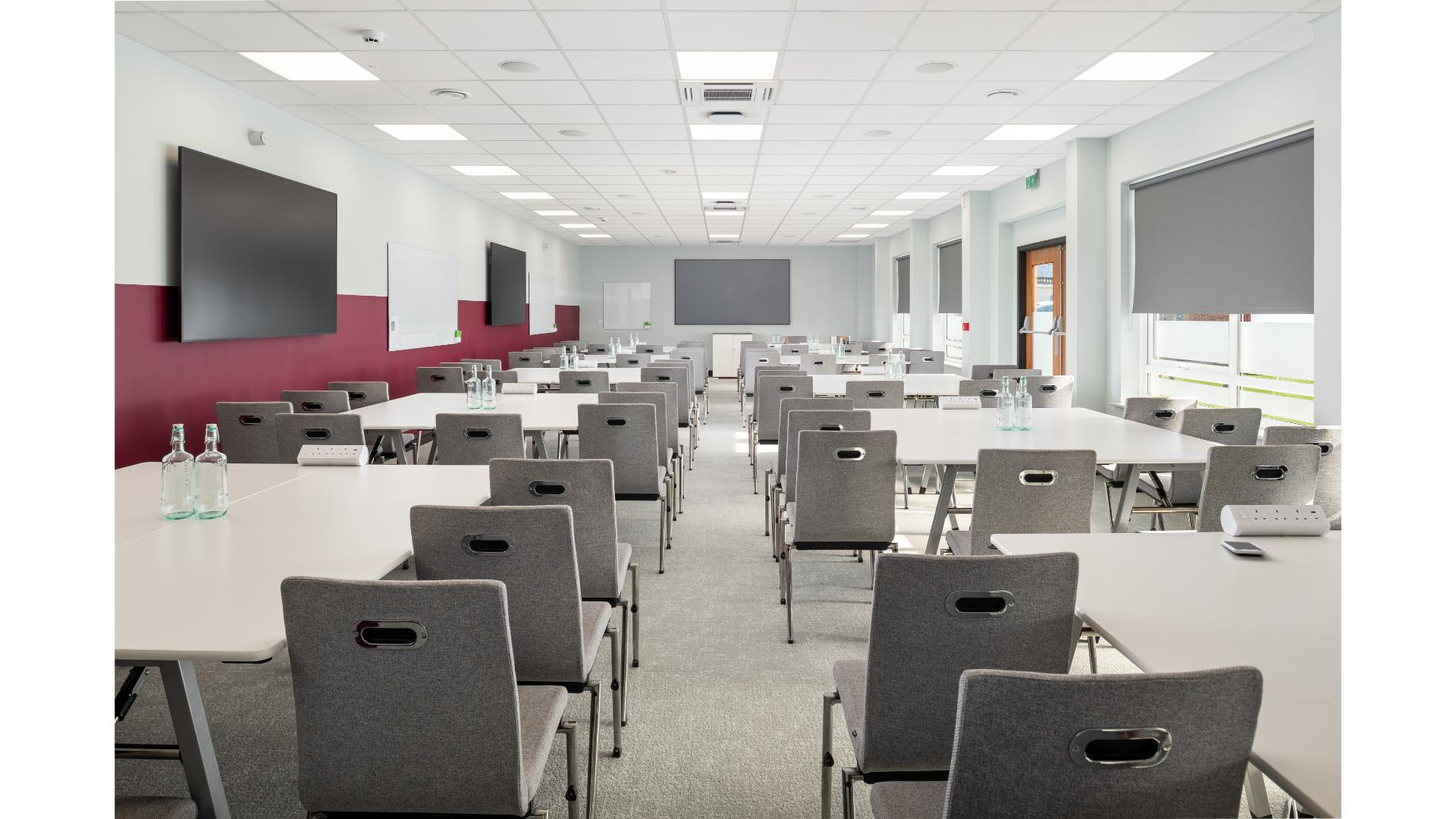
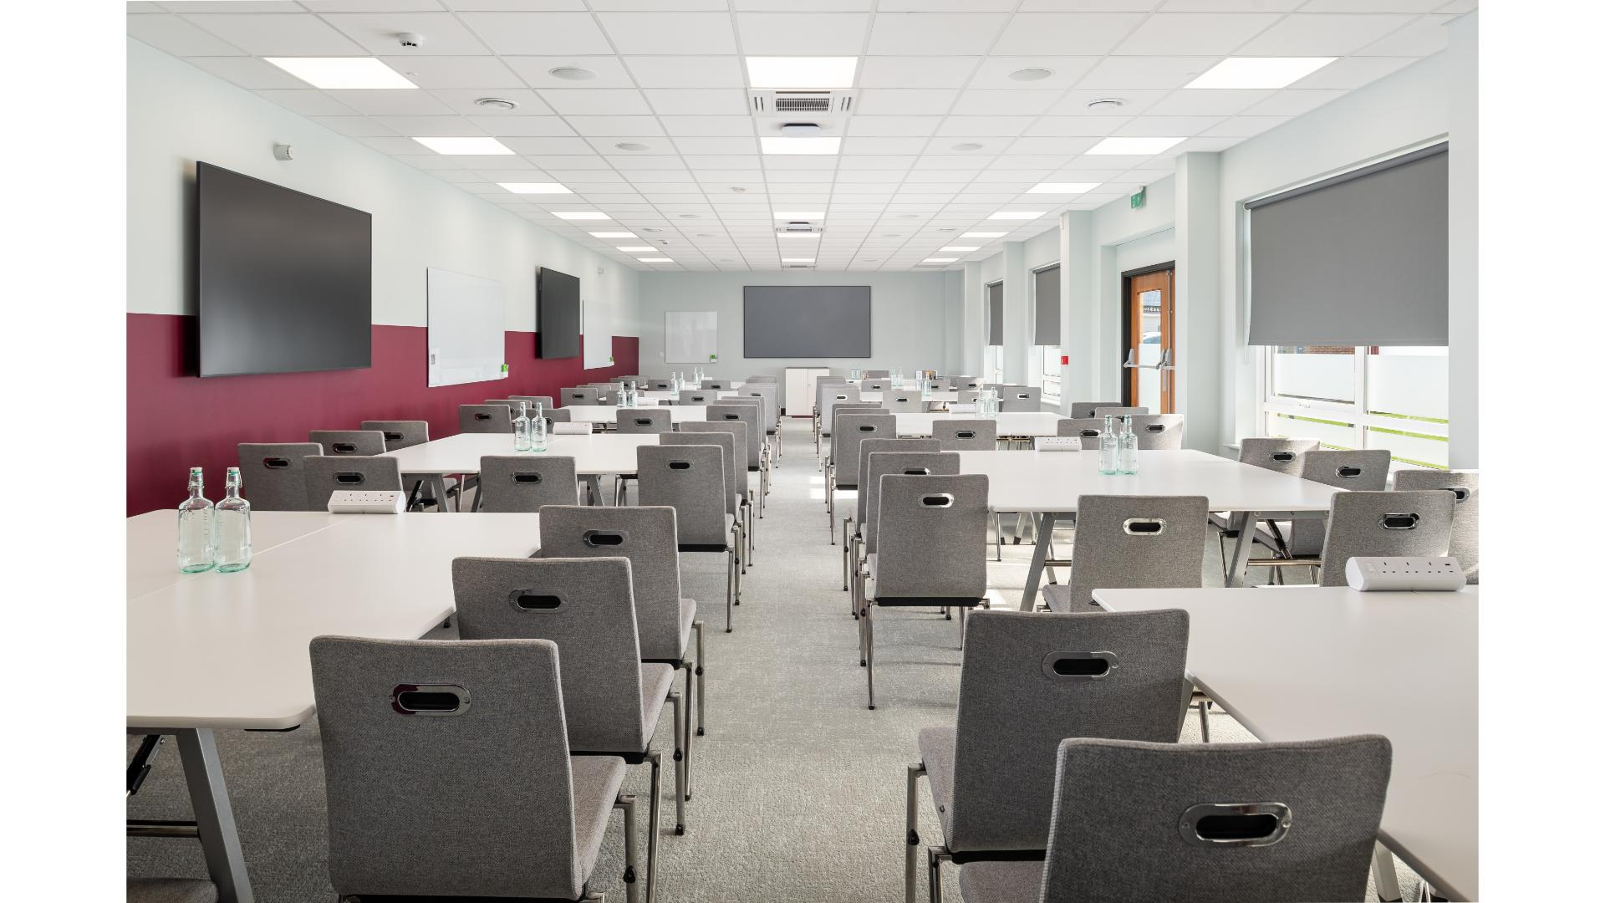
- smartphone [1220,541,1266,555]
